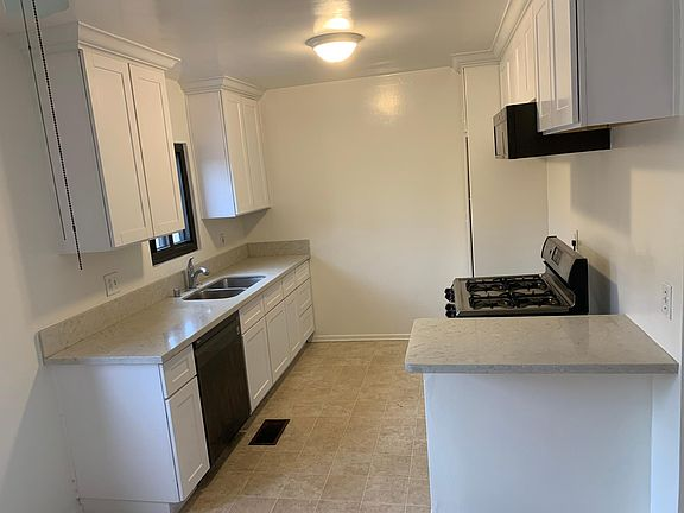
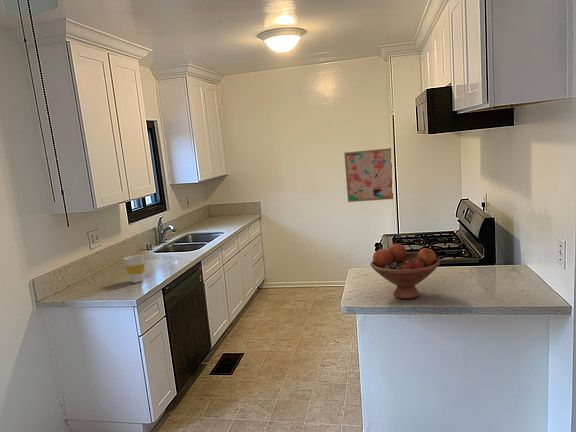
+ cup [123,254,146,284]
+ wall art [343,147,394,203]
+ fruit bowl [370,243,441,300]
